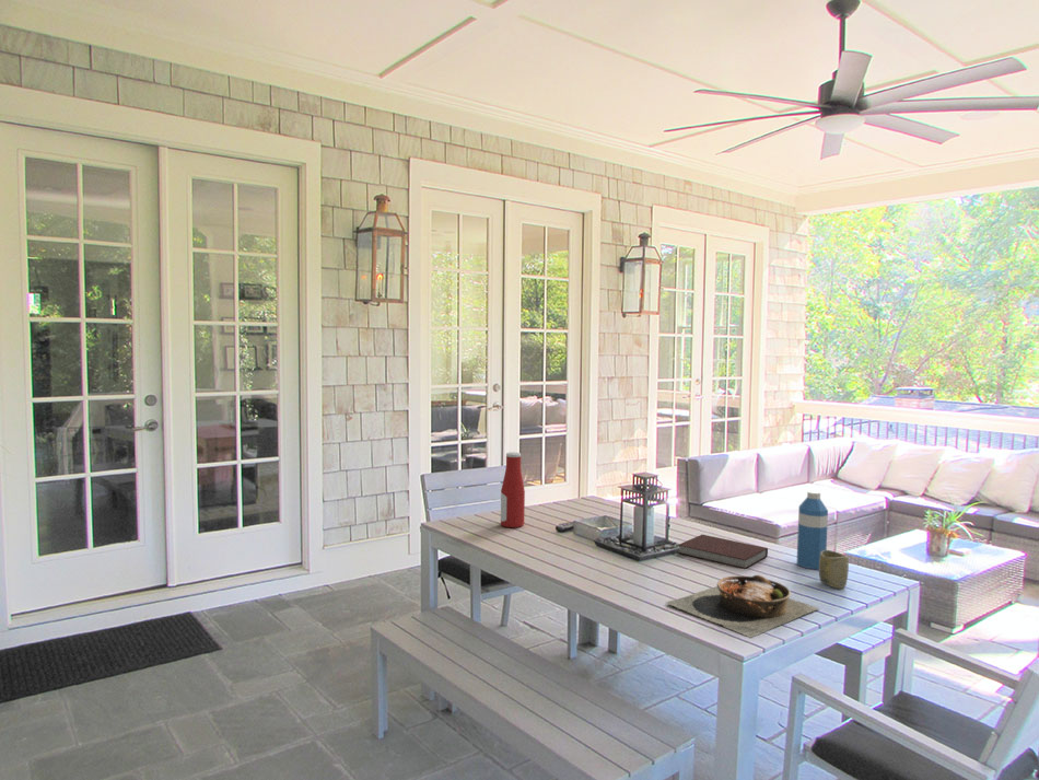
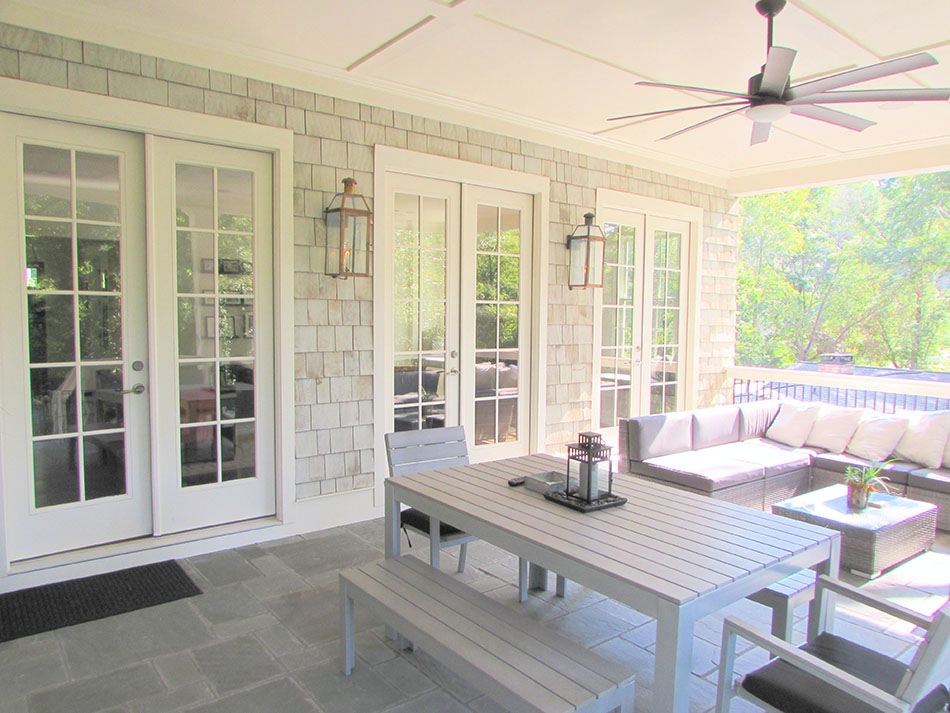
- bottle [500,451,526,528]
- bowl [665,574,820,639]
- cup [818,549,850,590]
- water bottle [796,490,829,570]
- notebook [677,534,769,570]
